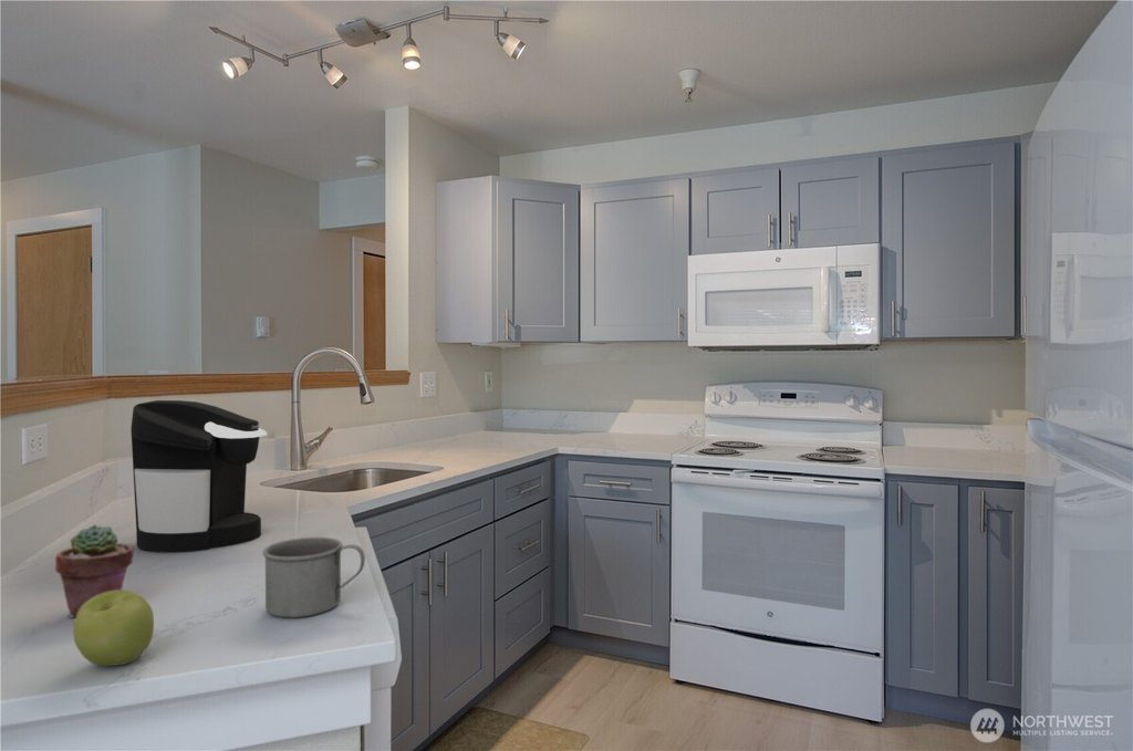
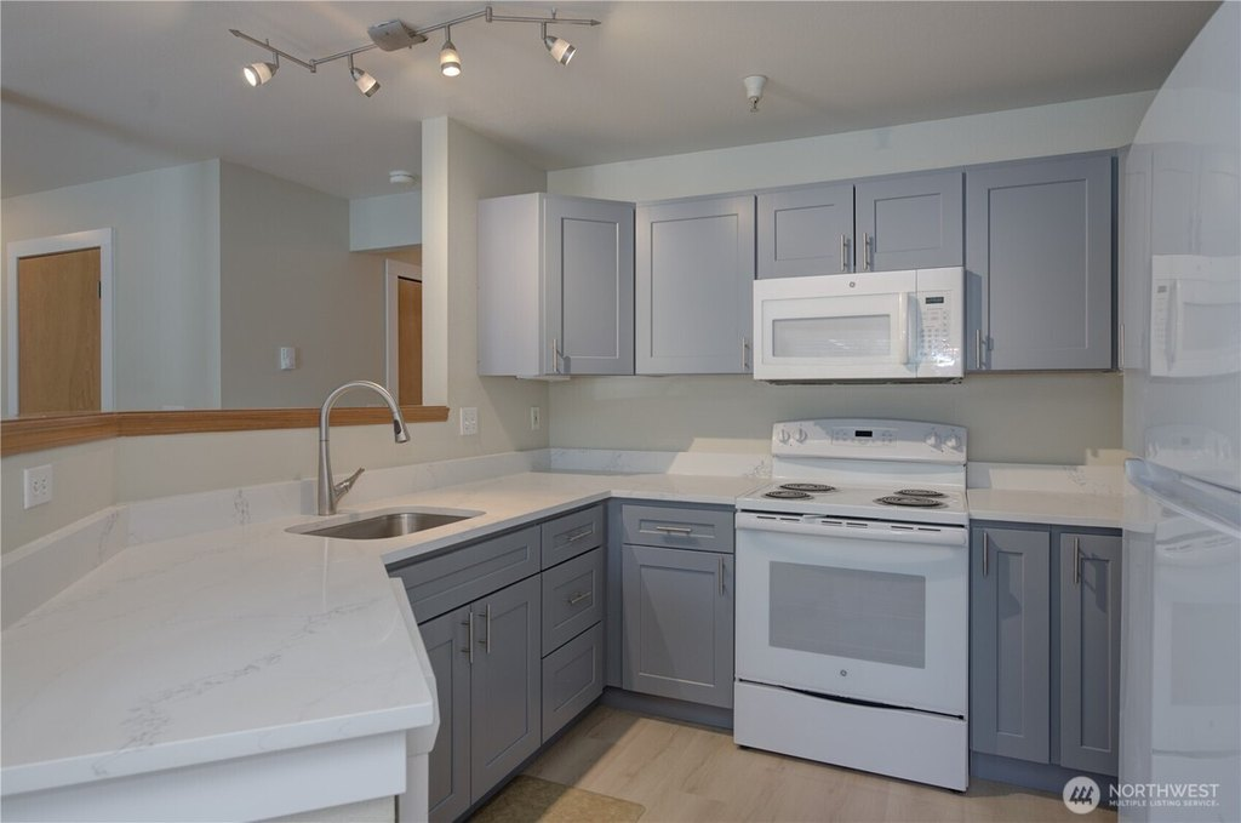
- coffee maker [129,399,268,553]
- mug [262,536,366,618]
- potted succulent [54,523,135,618]
- apple [72,590,155,667]
